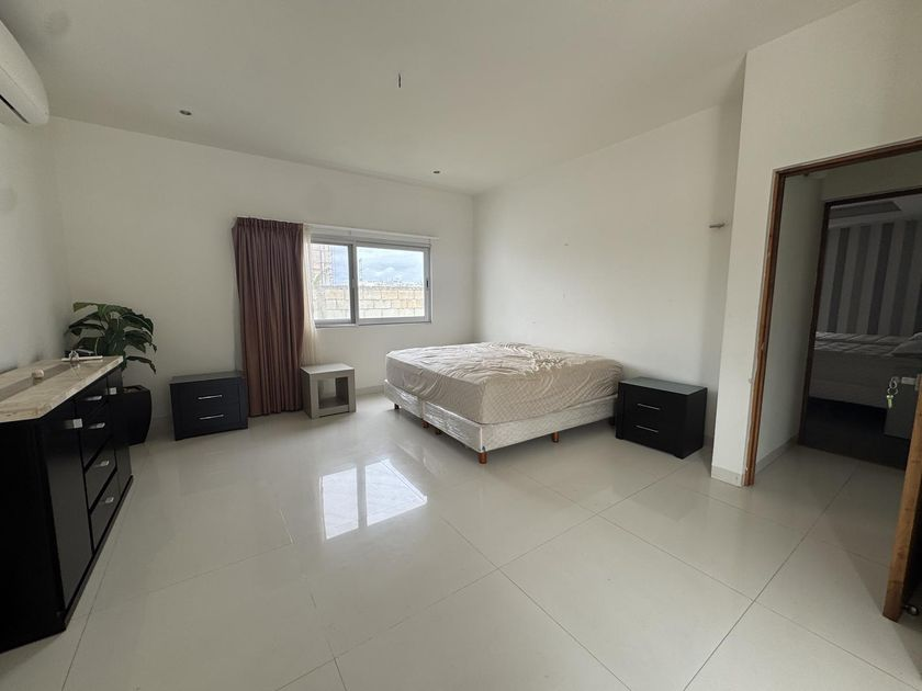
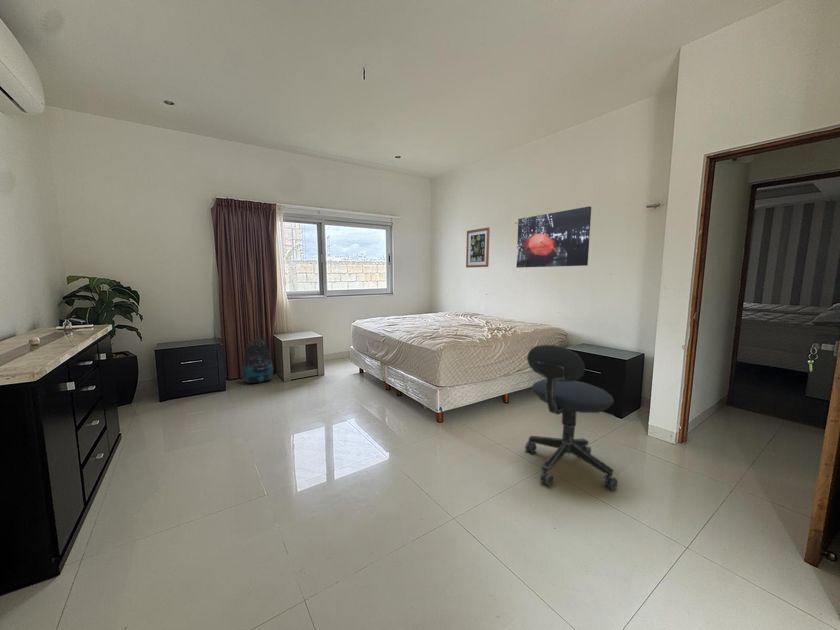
+ vacuum cleaner [240,339,274,384]
+ office chair [524,343,618,491]
+ wall art [465,226,491,269]
+ wall art [515,205,592,269]
